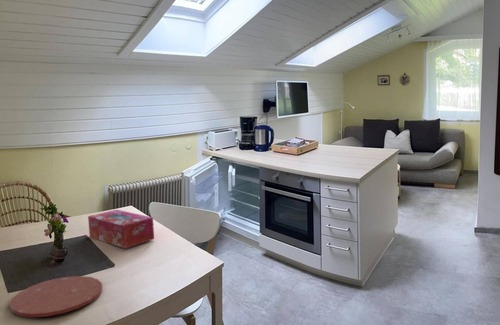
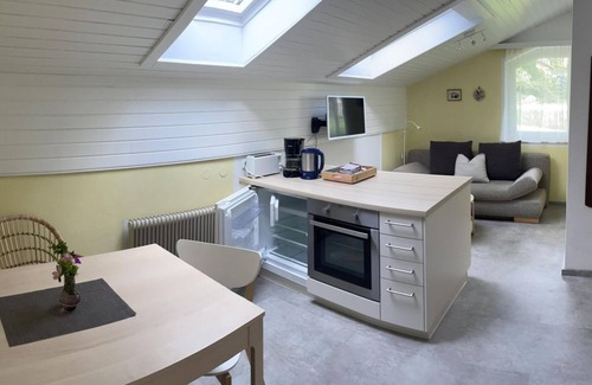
- plate [9,275,103,318]
- tissue box [87,209,155,249]
